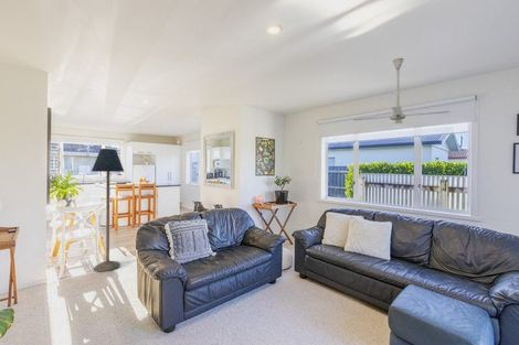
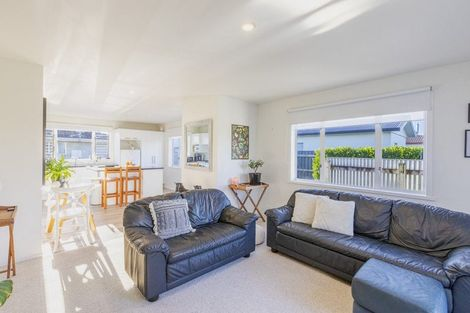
- ceiling fan [352,57,451,125]
- floor lamp [91,148,125,272]
